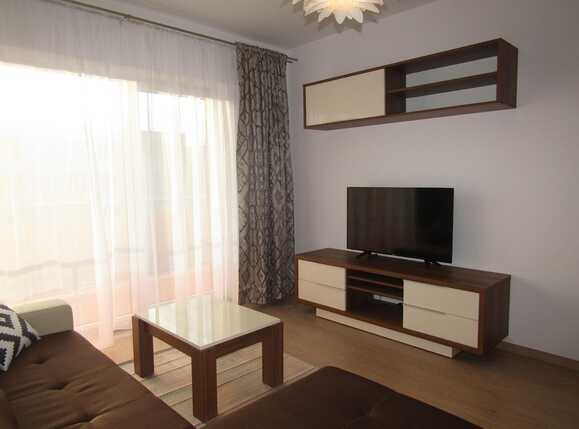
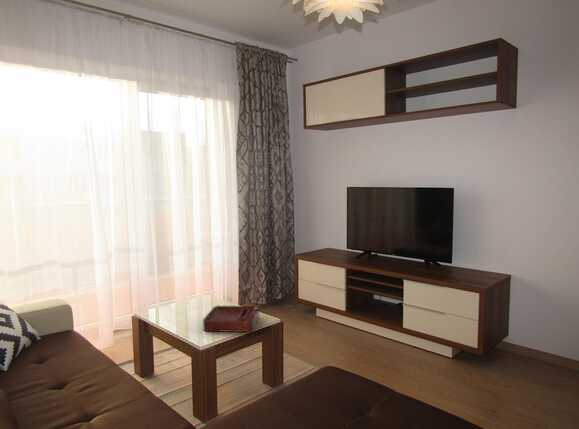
+ decorative tray [202,305,260,333]
